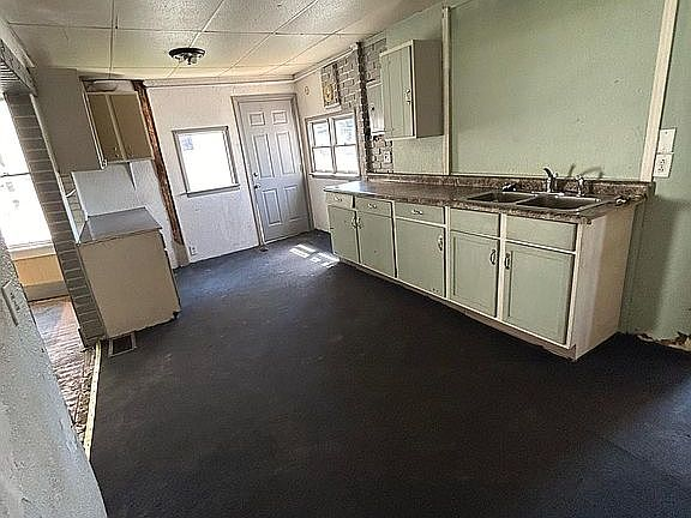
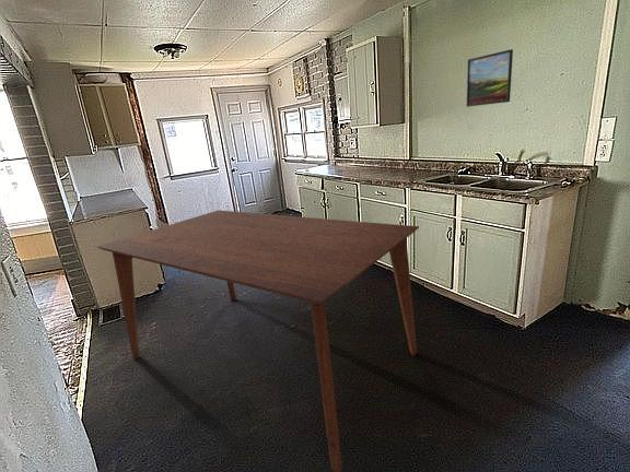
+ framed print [466,48,514,108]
+ dining table [96,209,420,472]
